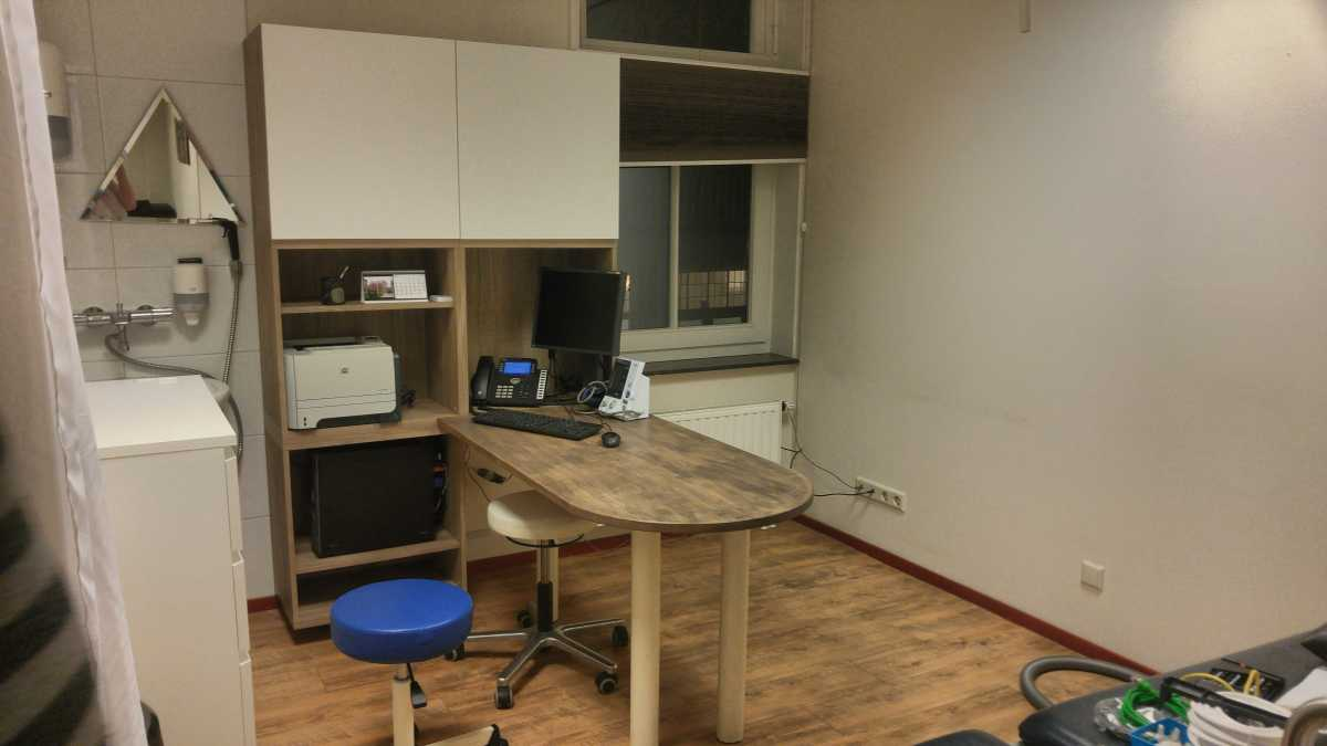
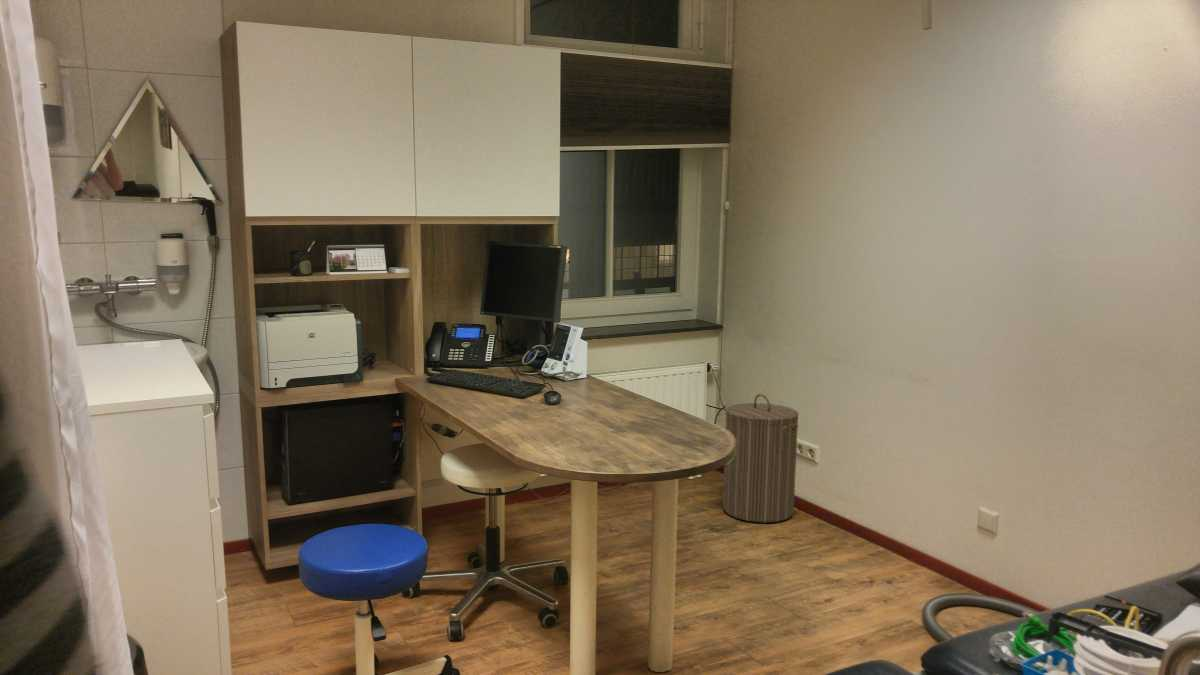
+ laundry hamper [722,393,800,524]
